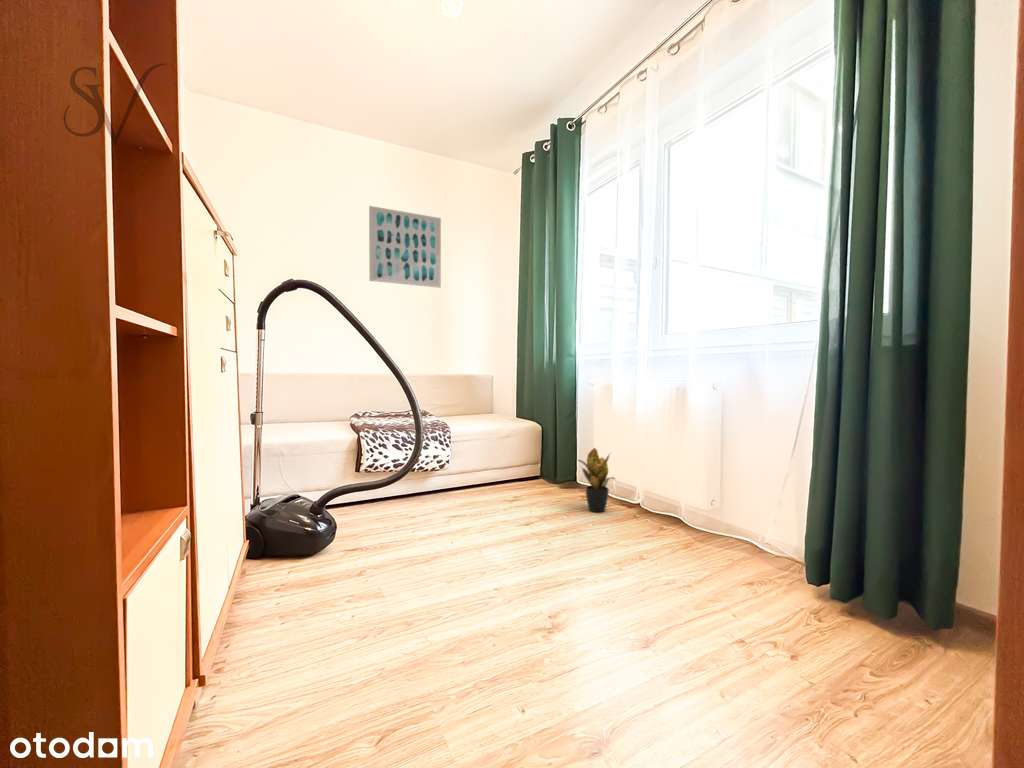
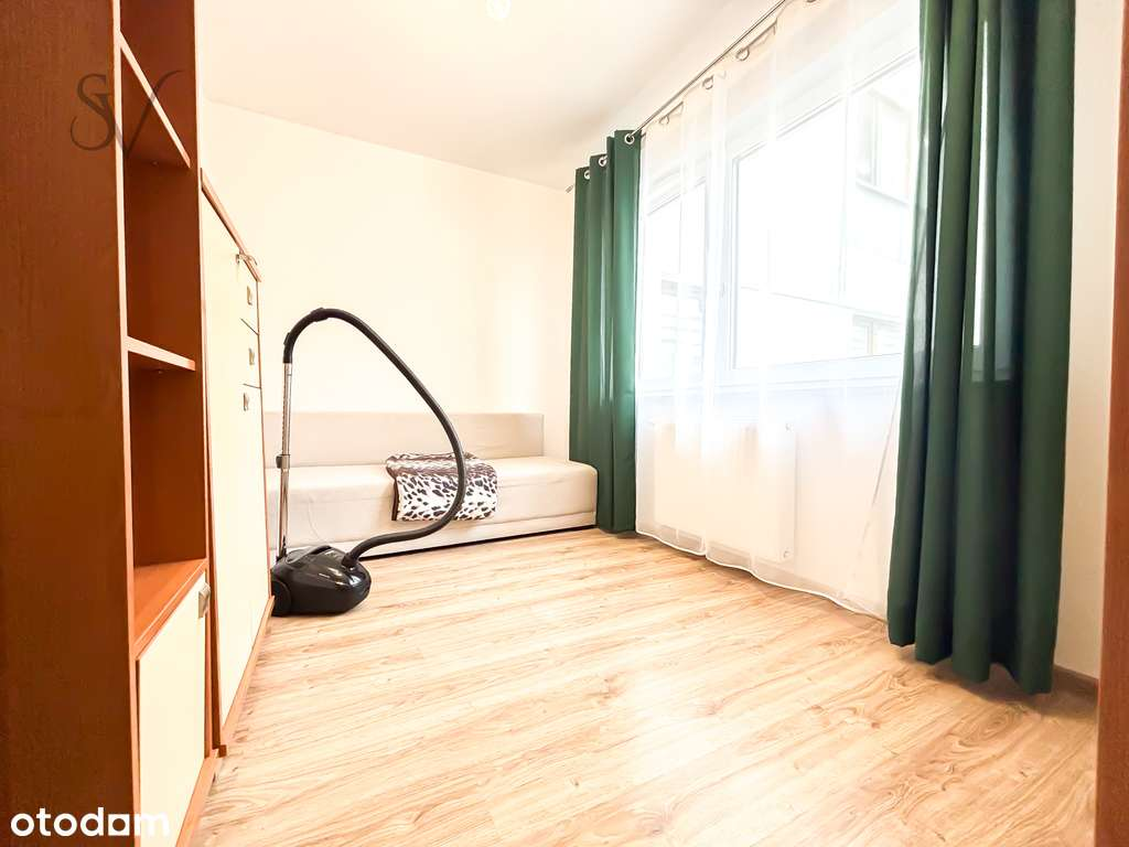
- potted plant [576,446,617,513]
- wall art [368,205,442,289]
